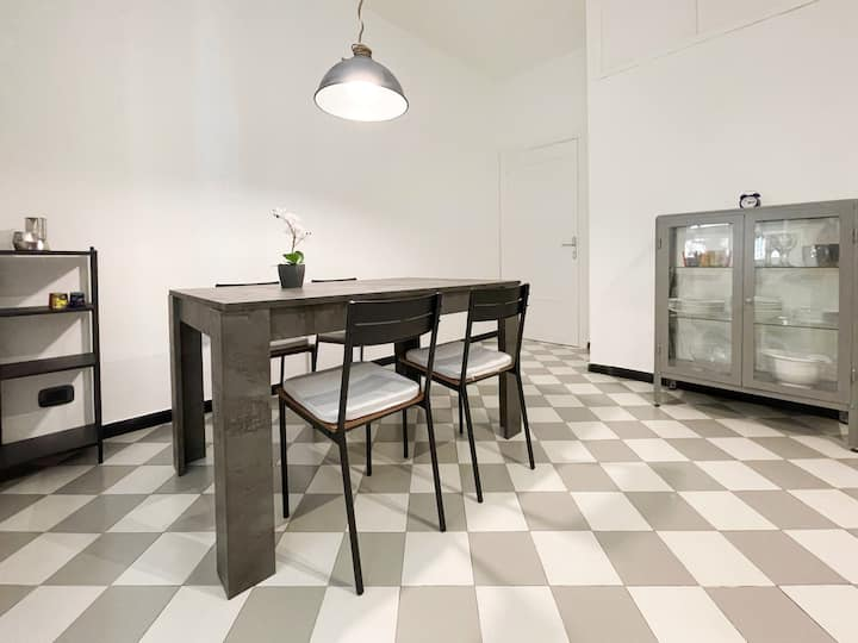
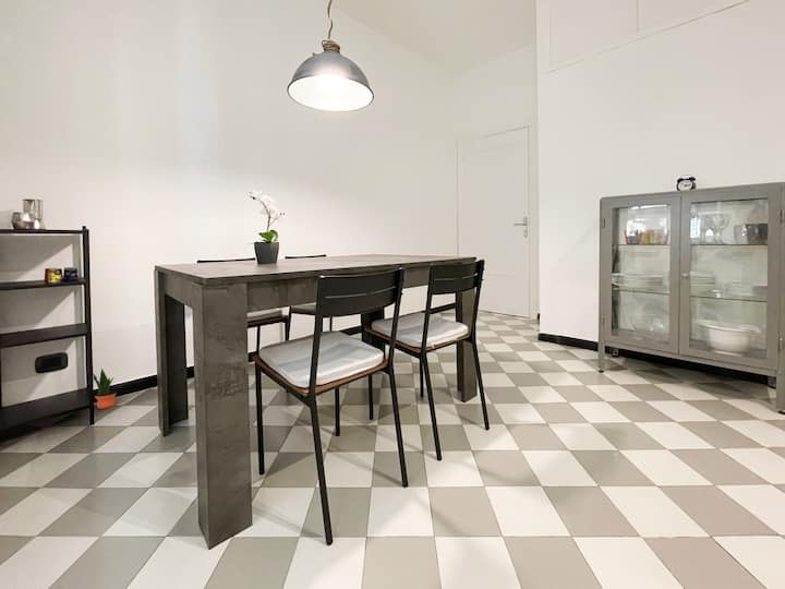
+ potted plant [93,368,117,410]
